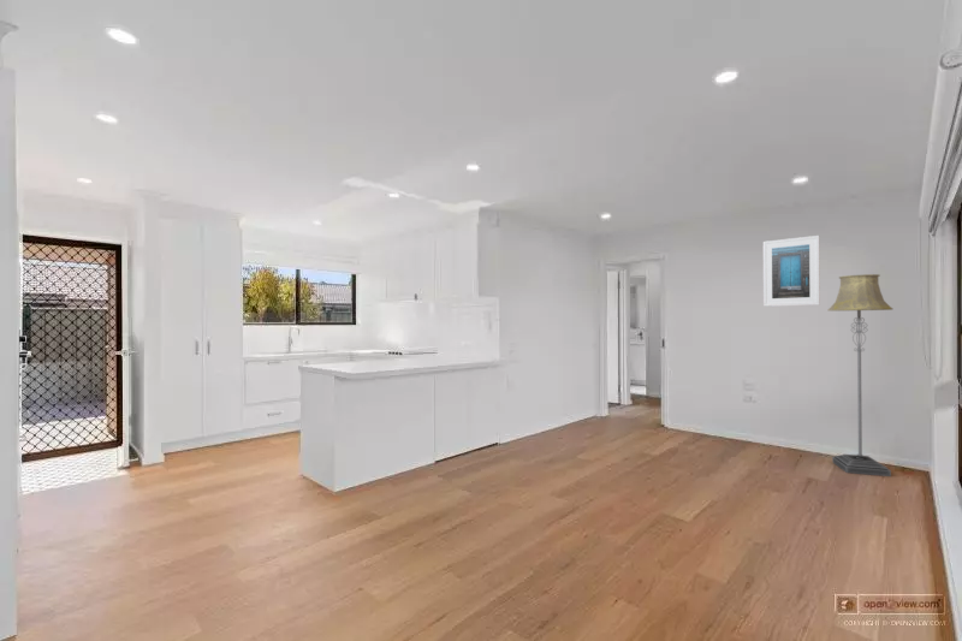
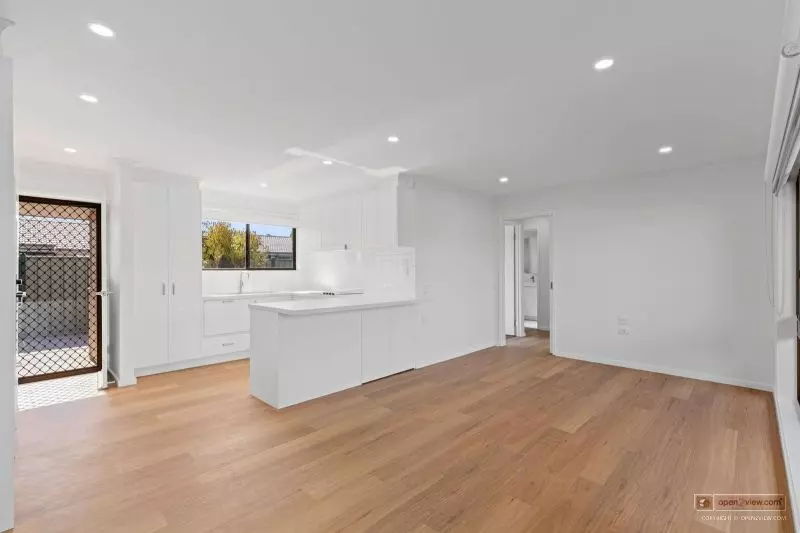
- floor lamp [827,273,893,477]
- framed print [762,235,821,308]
